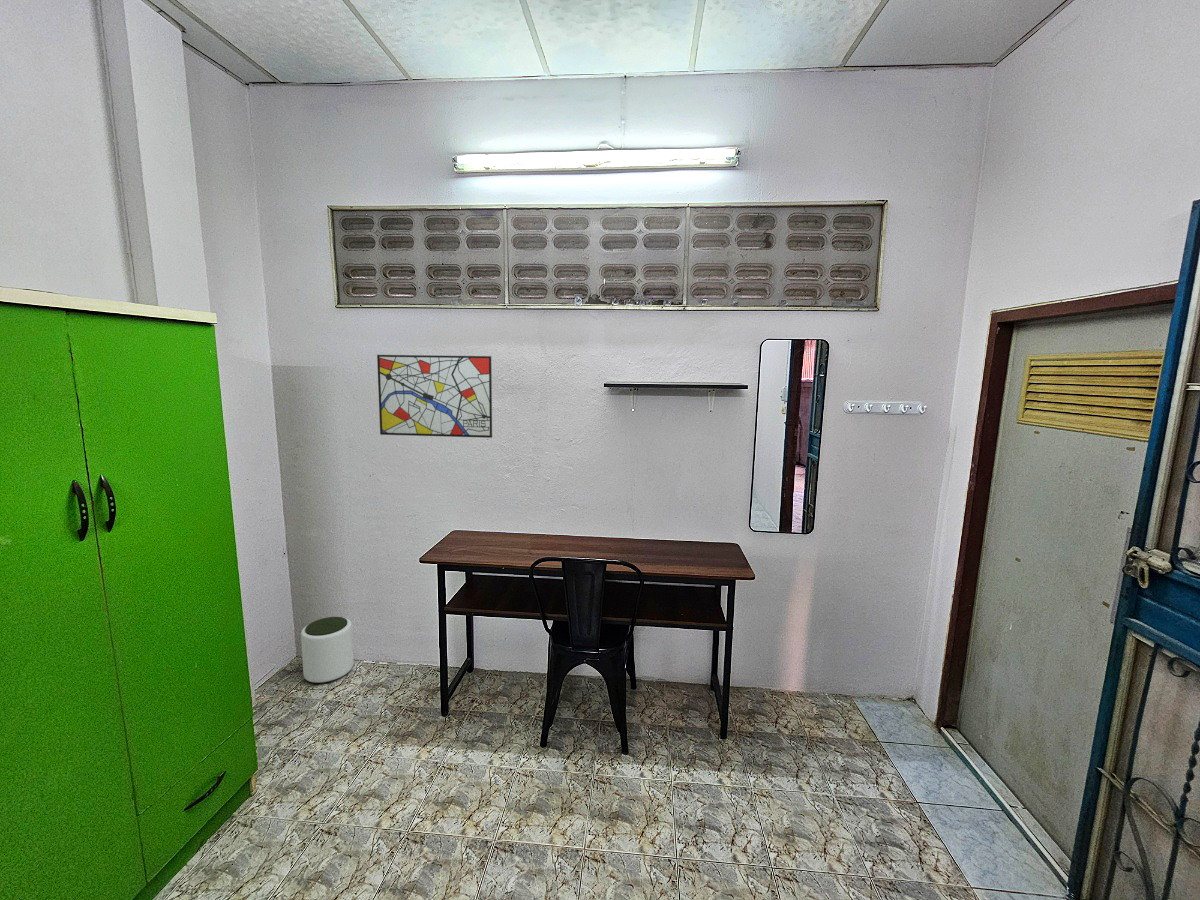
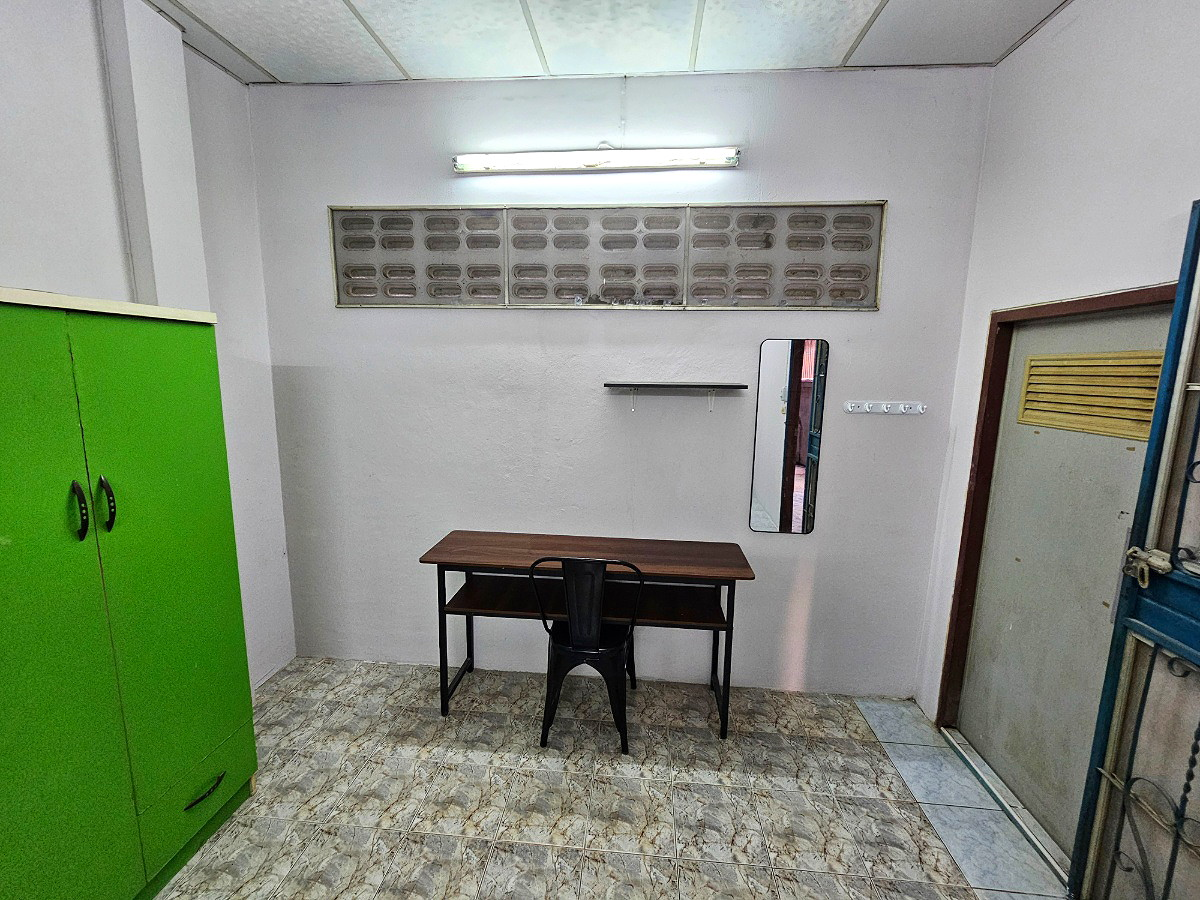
- plant pot [300,616,354,683]
- wall art [376,354,493,439]
